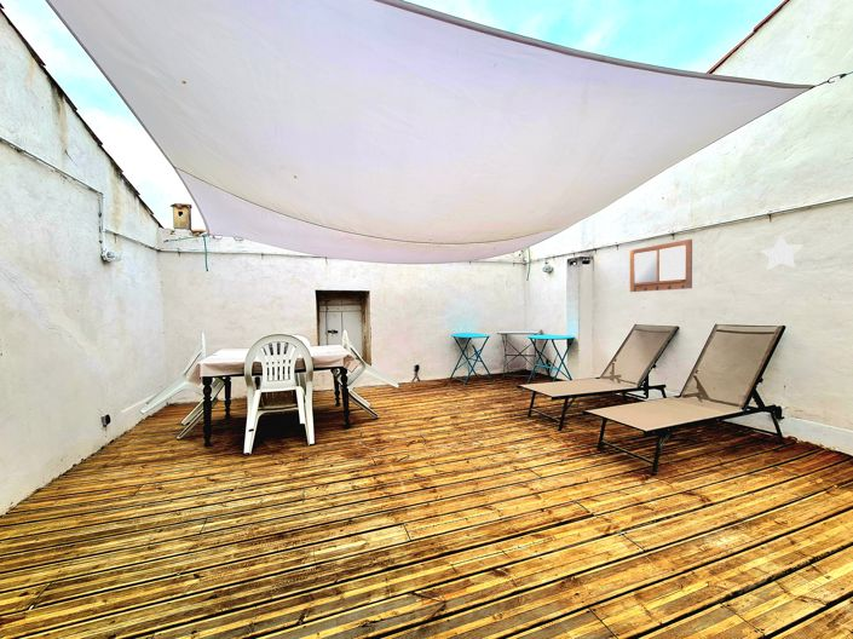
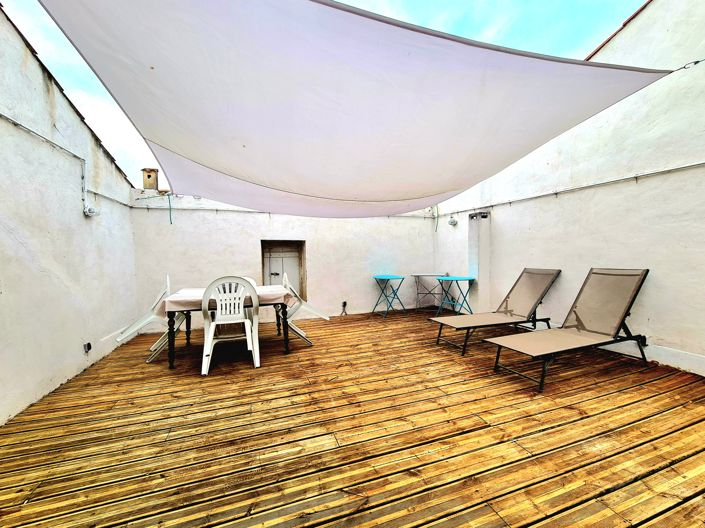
- writing board [629,238,693,293]
- decorative star [759,235,806,271]
